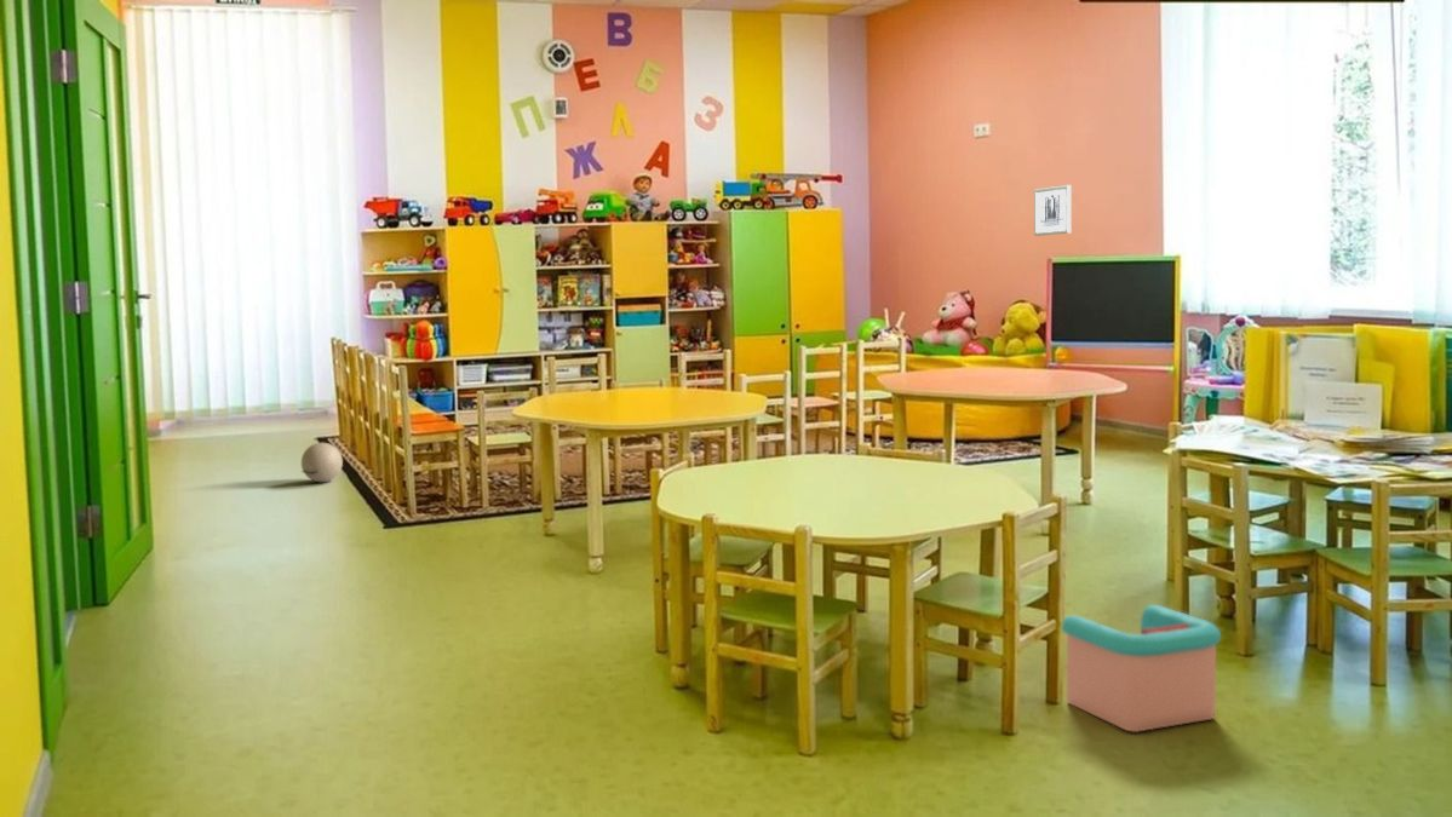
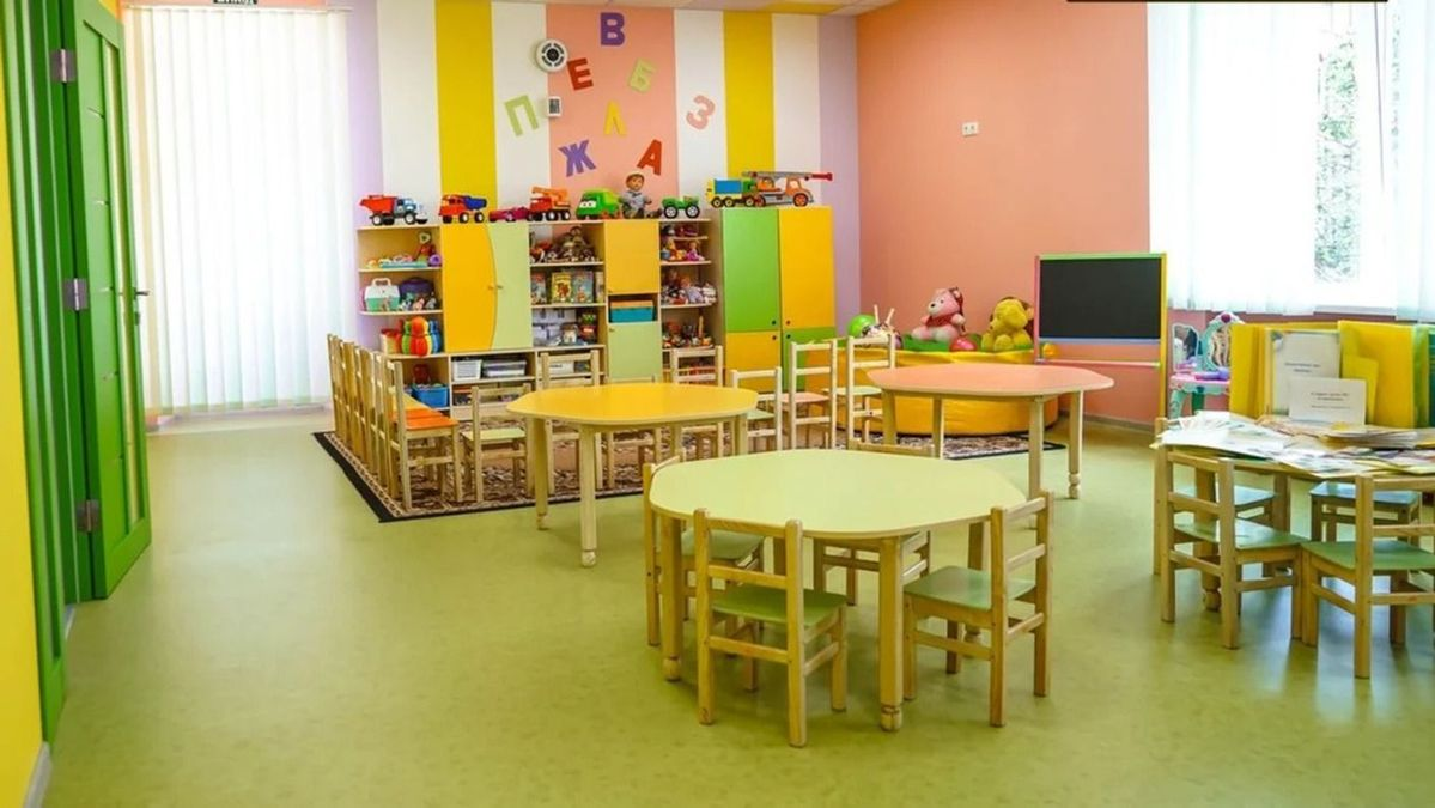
- ball [300,442,344,483]
- wall art [1033,184,1073,237]
- toy box [1061,604,1222,733]
